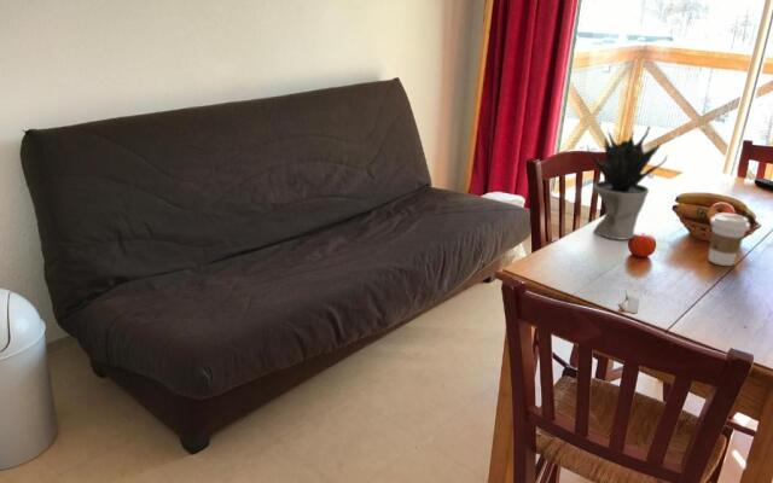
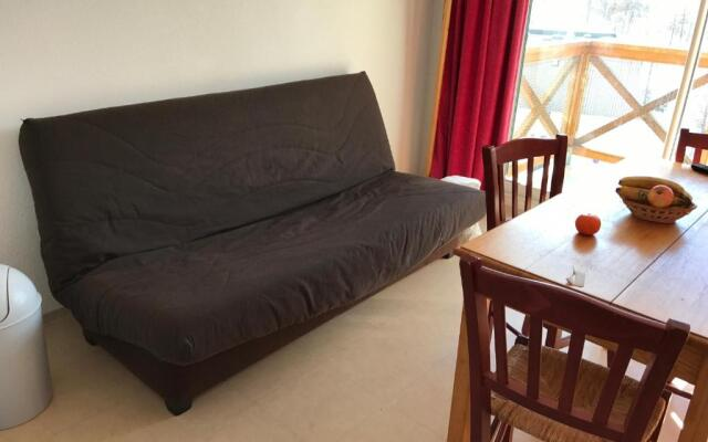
- coffee cup [708,213,751,267]
- potted plant [586,126,669,240]
